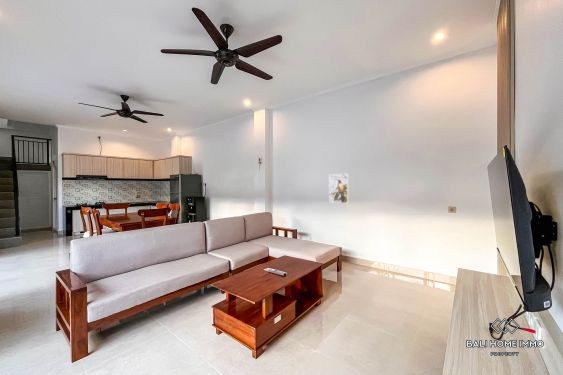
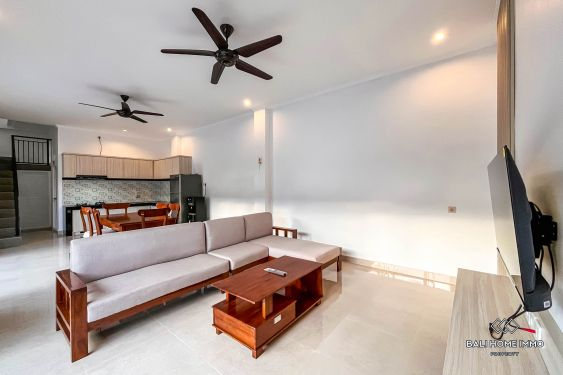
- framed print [328,173,349,204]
